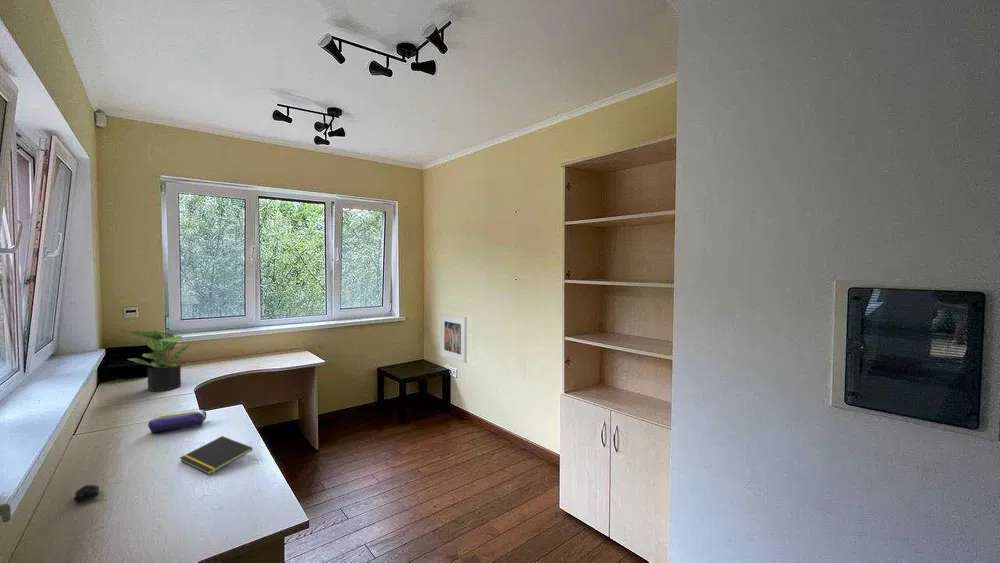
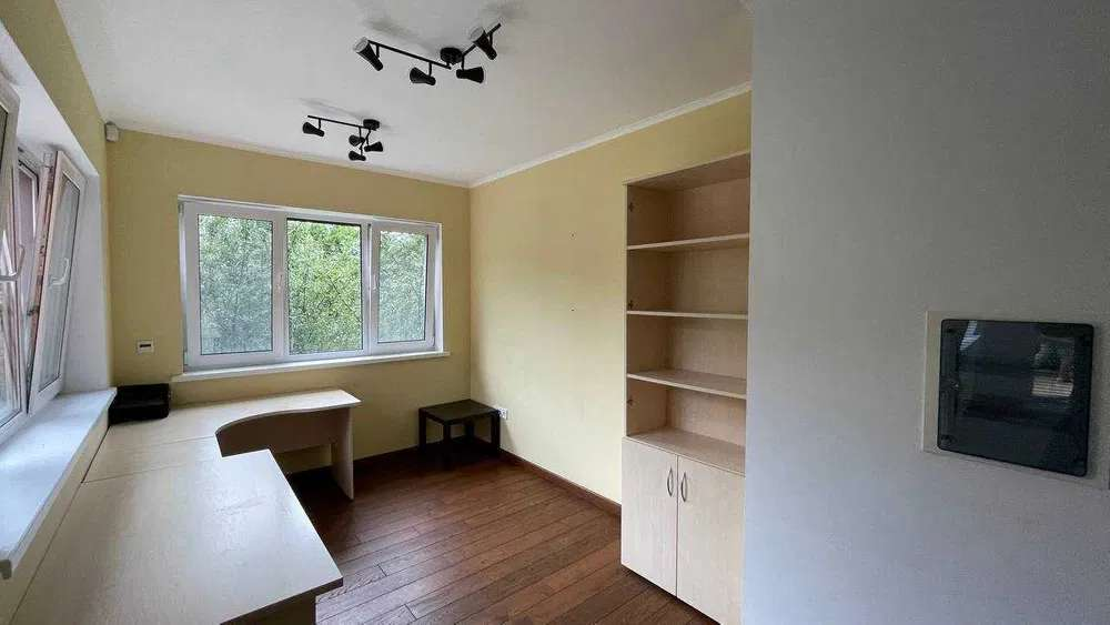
- potted plant [124,329,197,393]
- computer mouse [73,484,108,503]
- notepad [179,435,254,476]
- pencil case [147,408,207,433]
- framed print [439,313,468,364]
